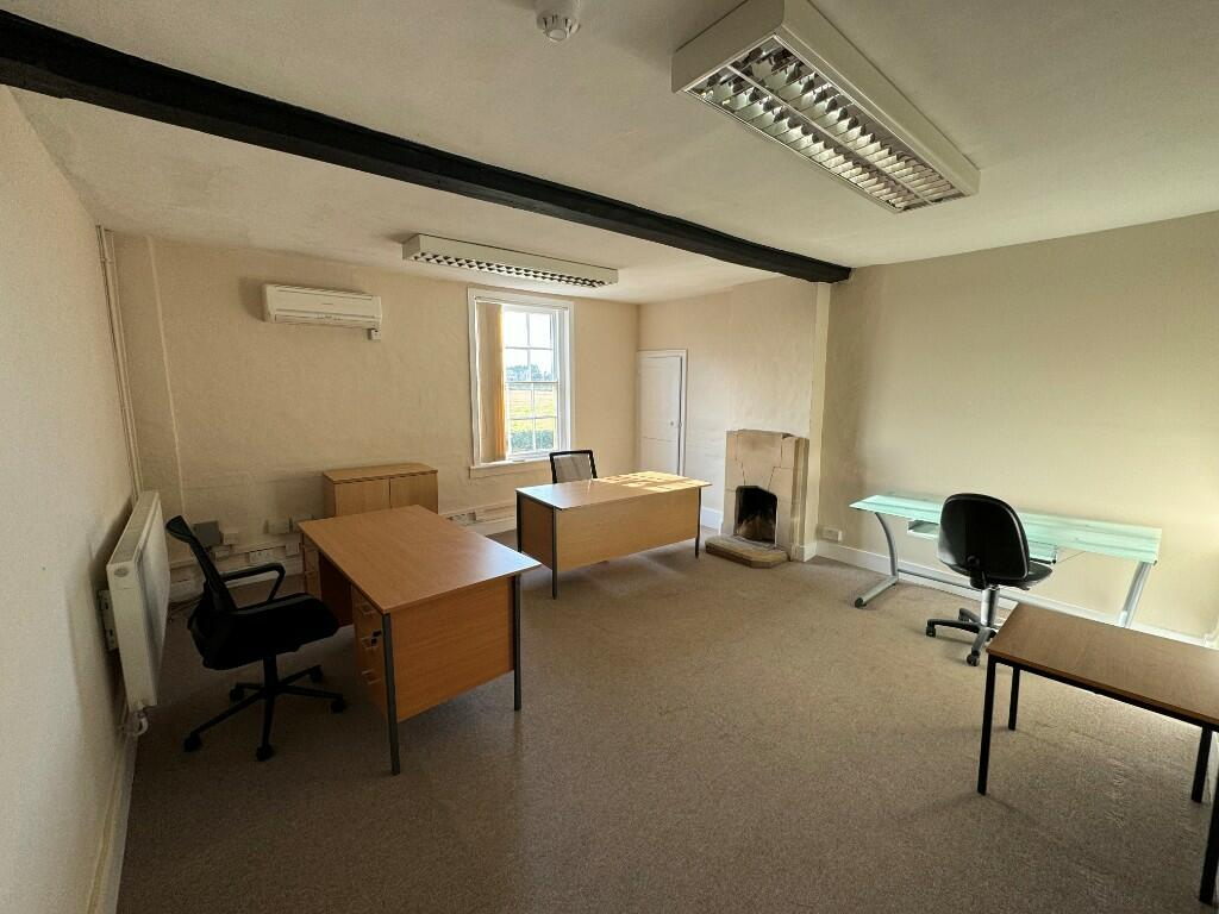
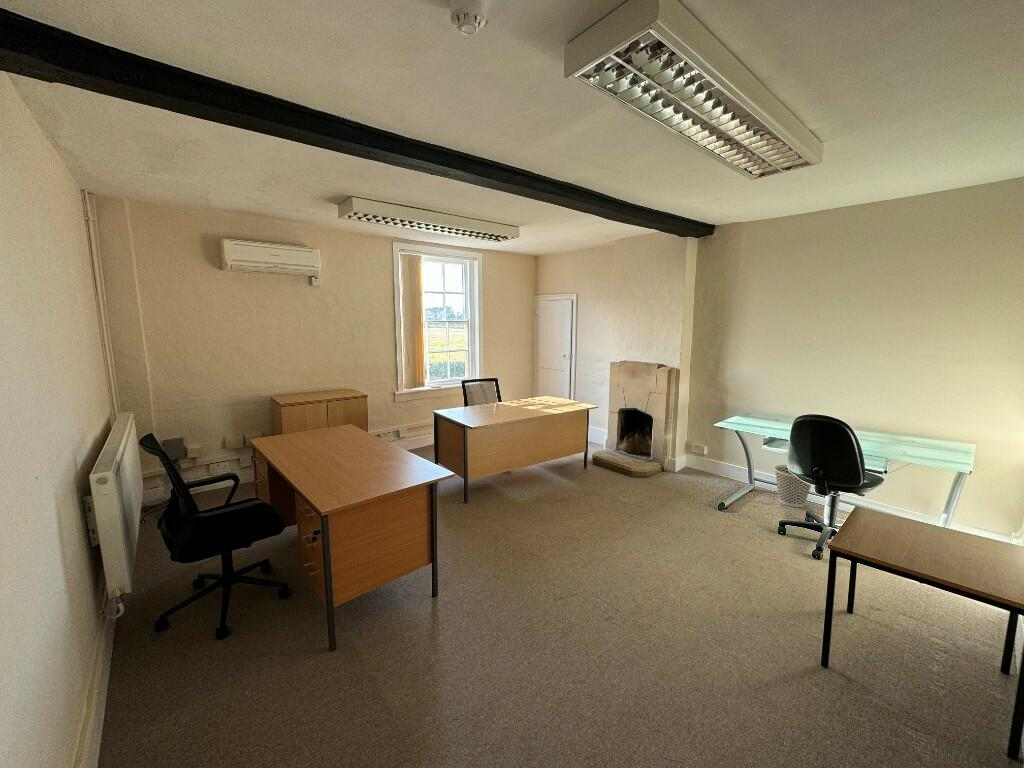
+ wastebasket [773,464,812,508]
